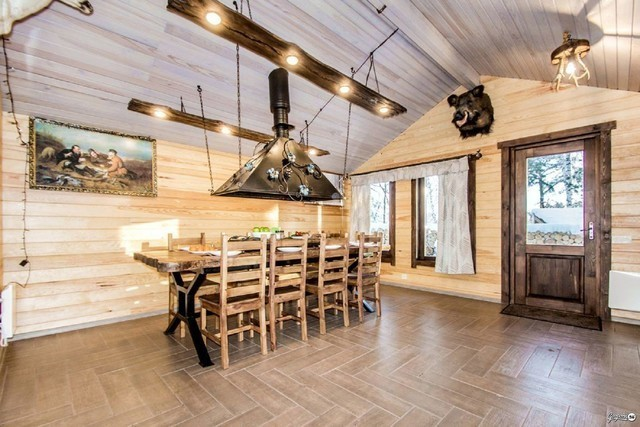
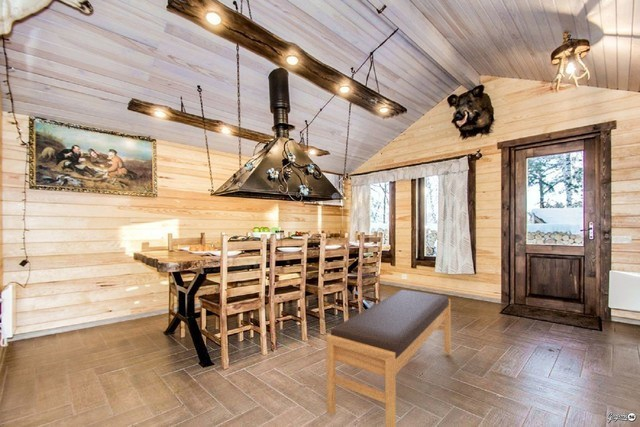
+ bench [325,289,452,427]
